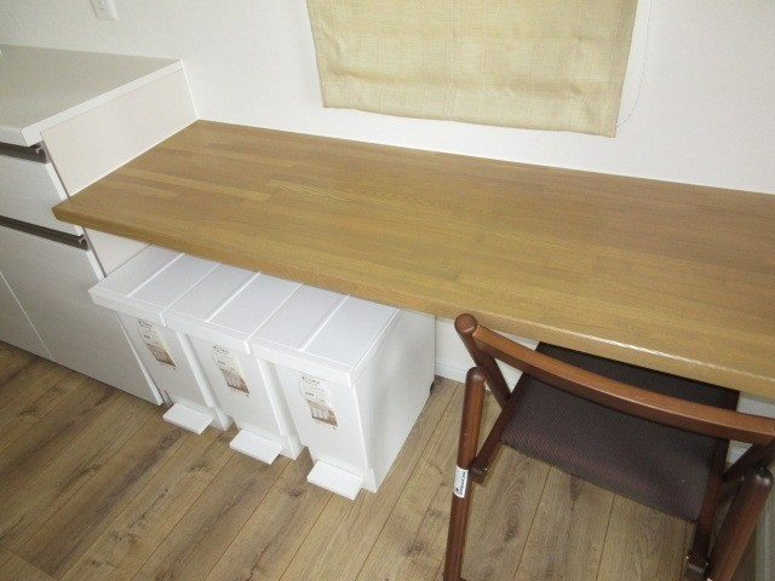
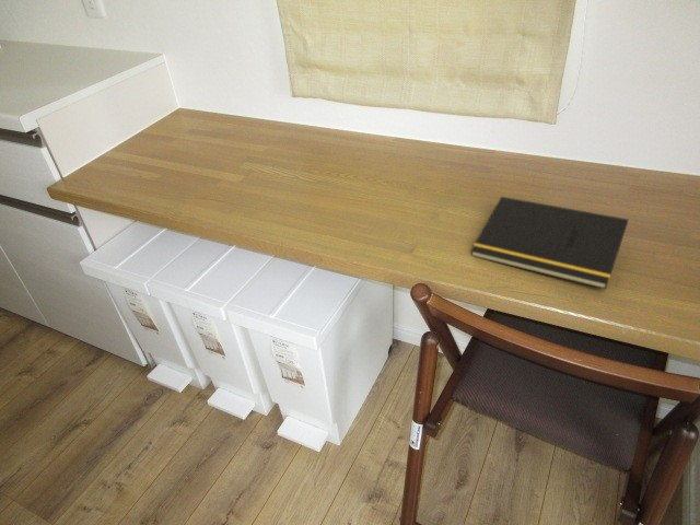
+ notepad [469,196,629,291]
